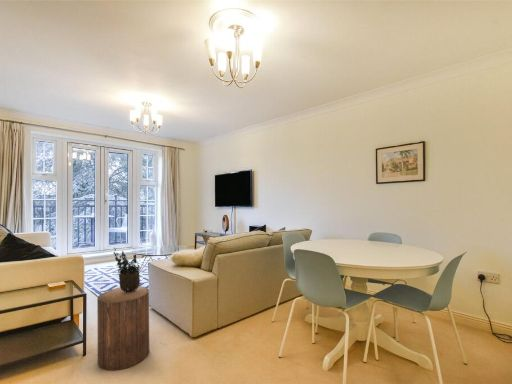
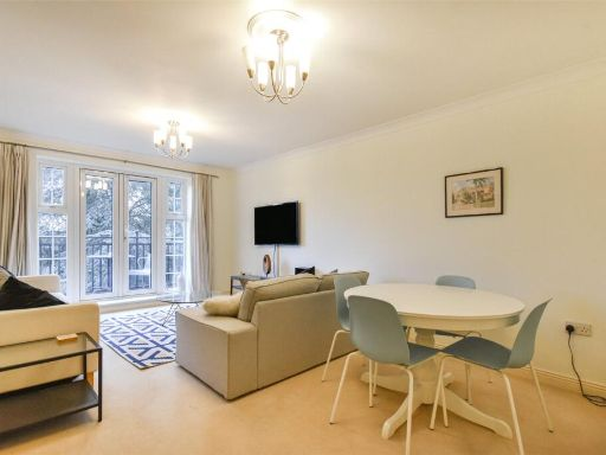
- potted plant [113,247,145,293]
- stool [96,285,150,372]
